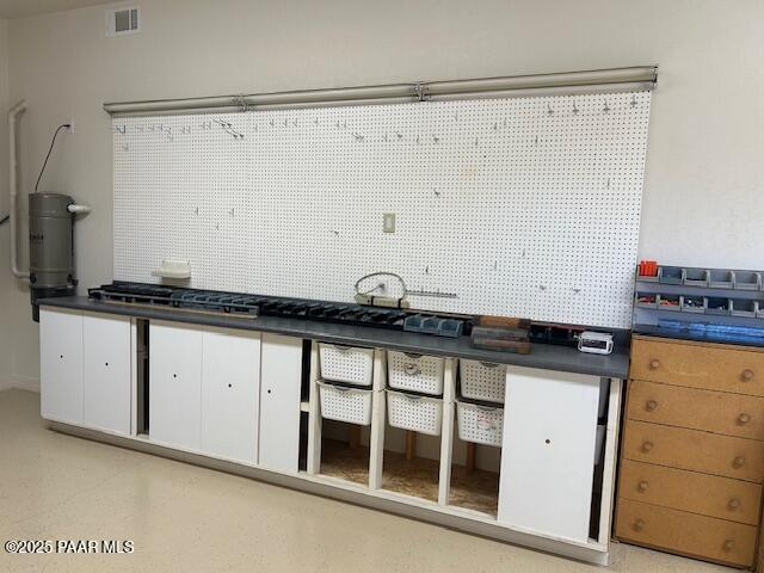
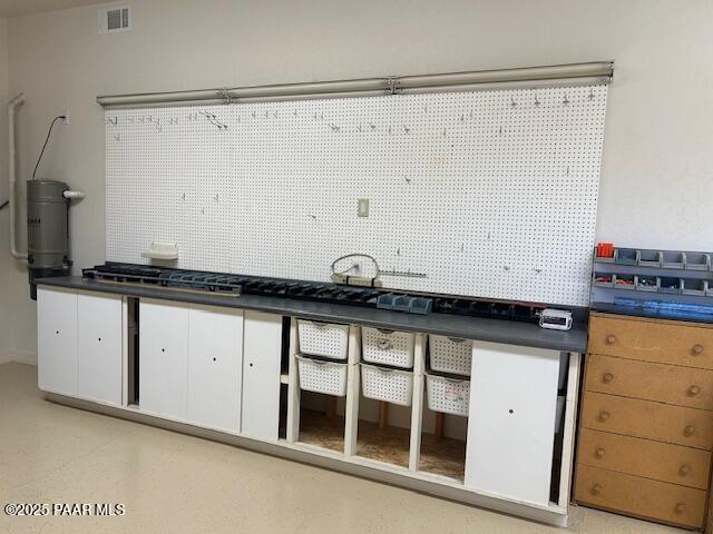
- book stack [469,313,532,355]
